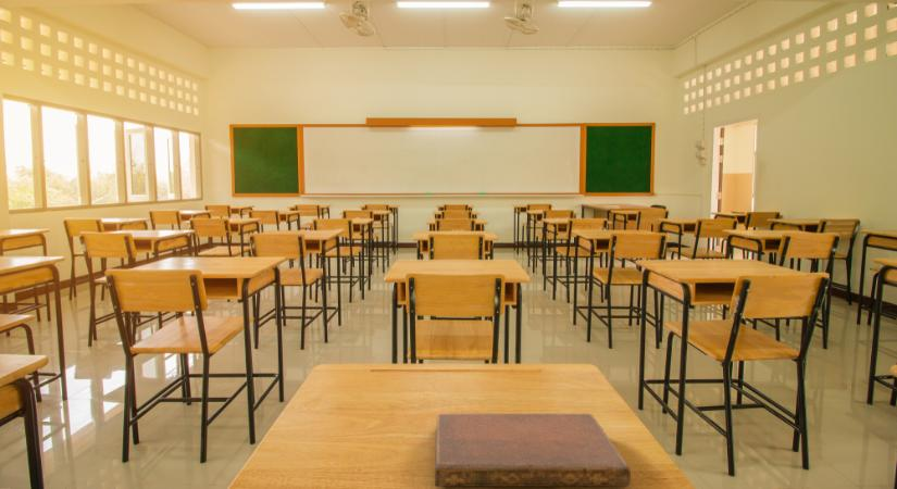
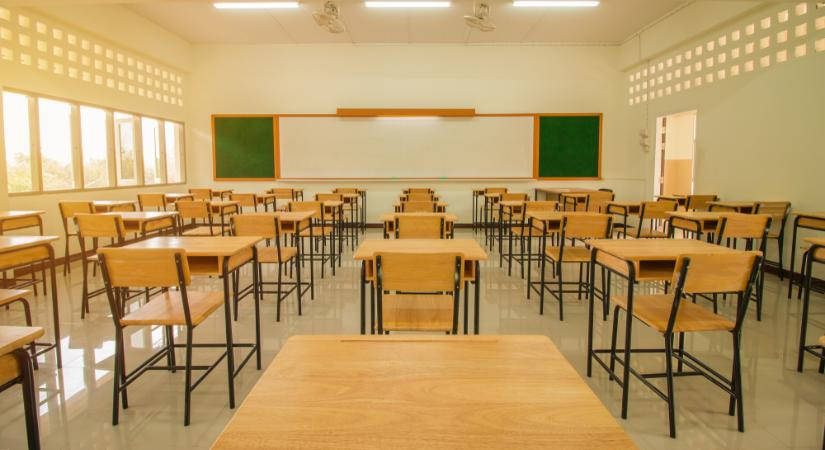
- notebook [434,412,632,488]
